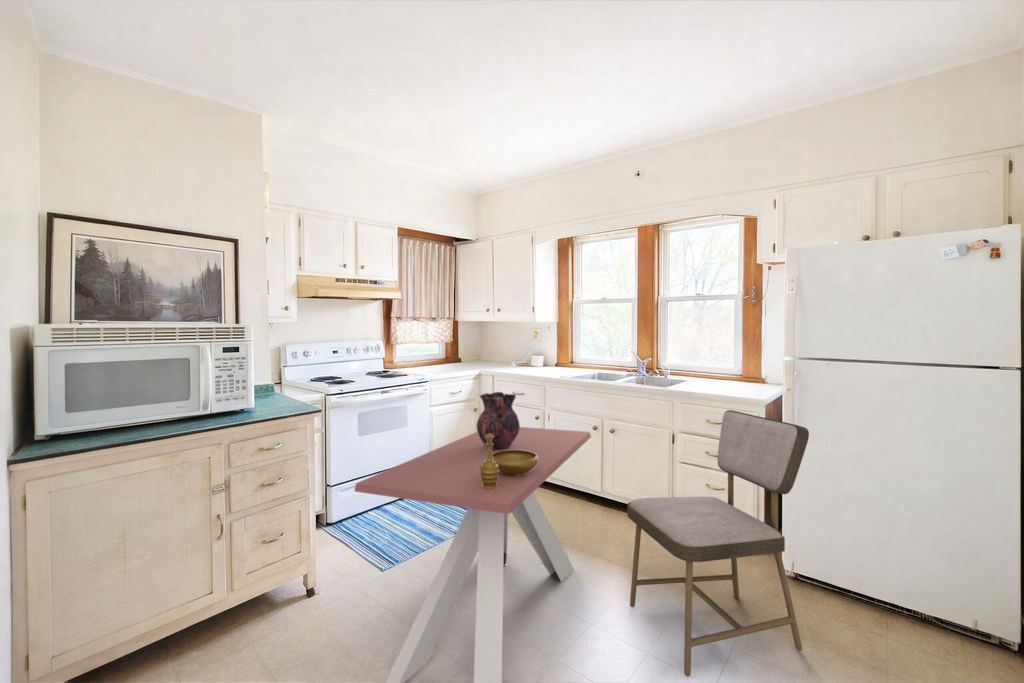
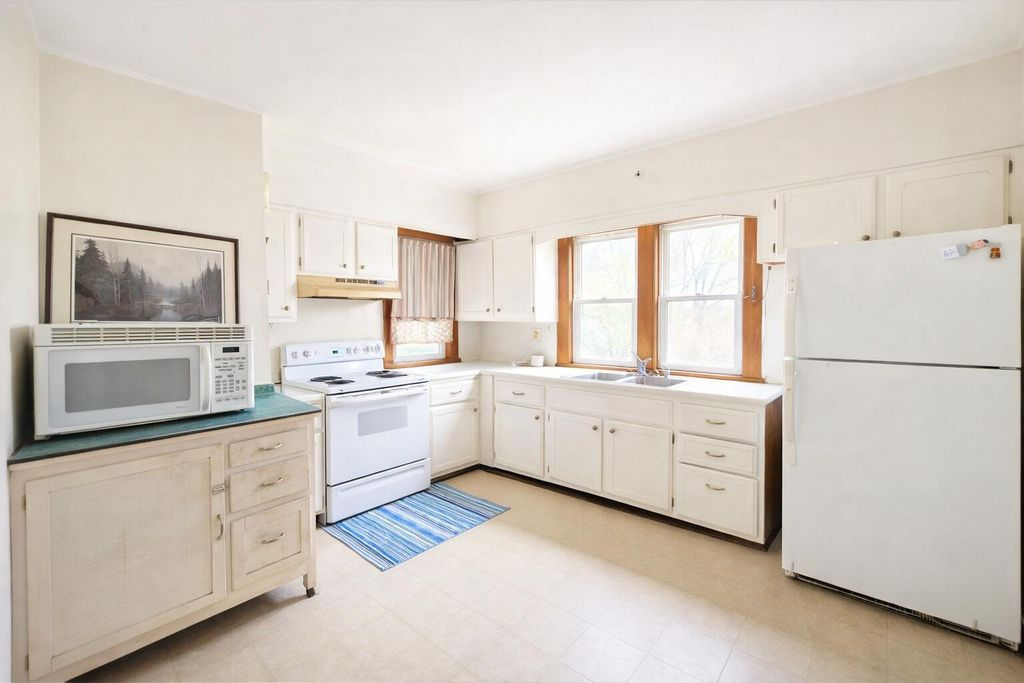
- vase [476,391,521,450]
- dining chair [626,409,810,678]
- dining table [353,426,592,683]
- decorative bowl [480,434,539,489]
